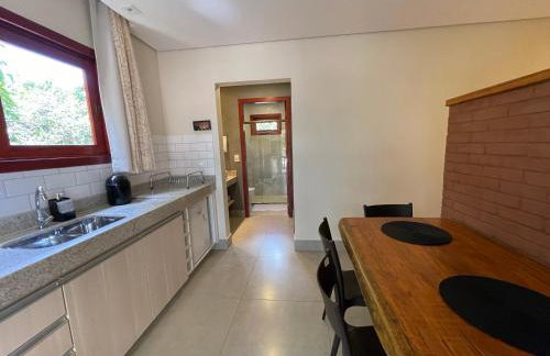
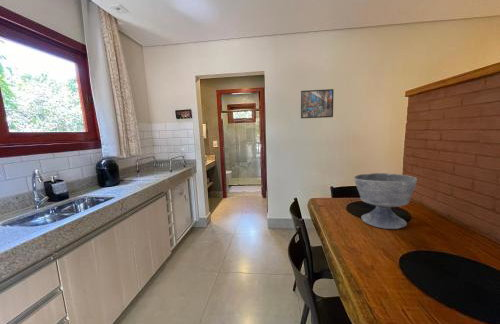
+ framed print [300,88,334,119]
+ bowl [353,172,418,230]
